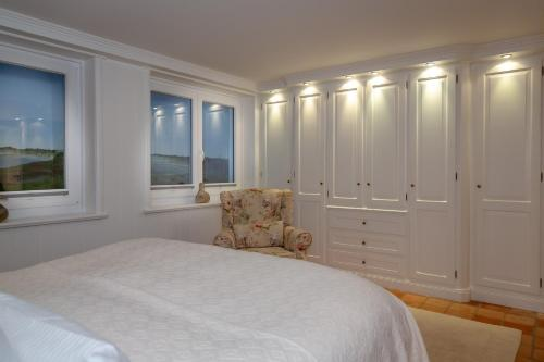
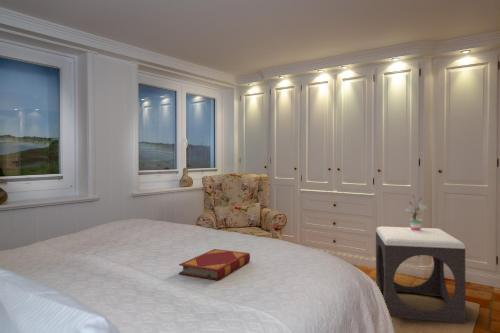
+ potted plant [404,194,429,231]
+ hardback book [178,248,251,281]
+ footstool [375,226,466,325]
